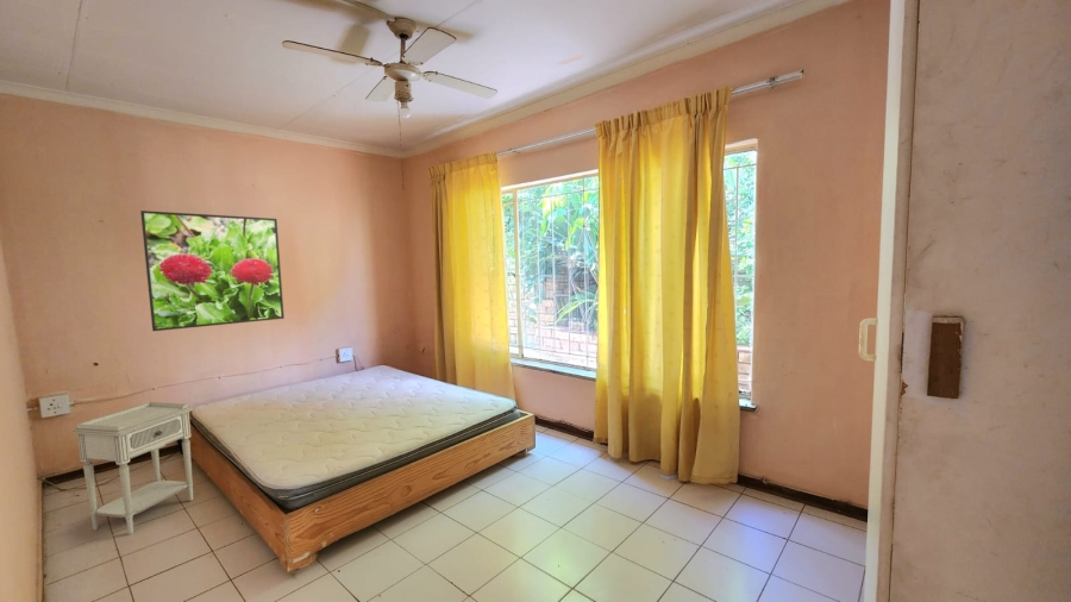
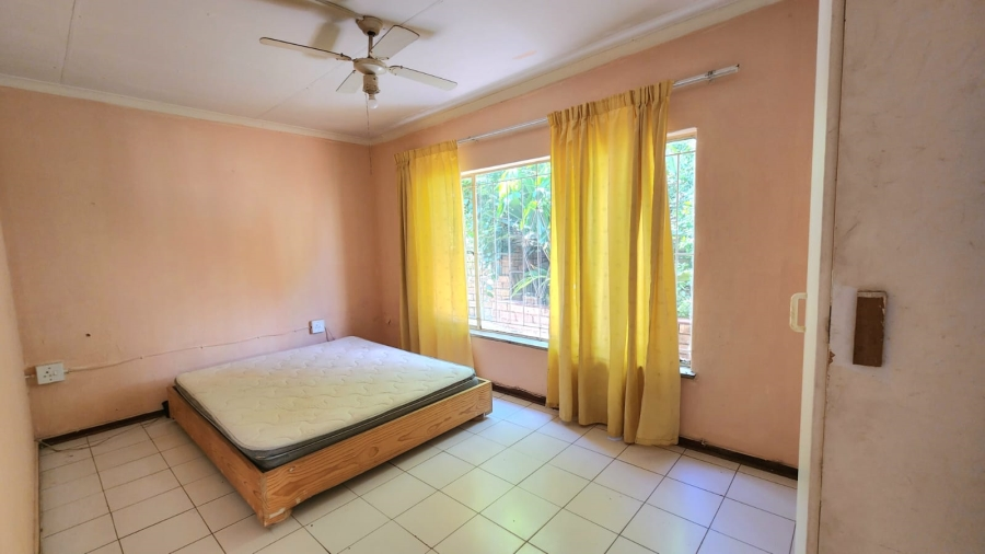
- nightstand [71,401,194,535]
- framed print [139,209,286,332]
